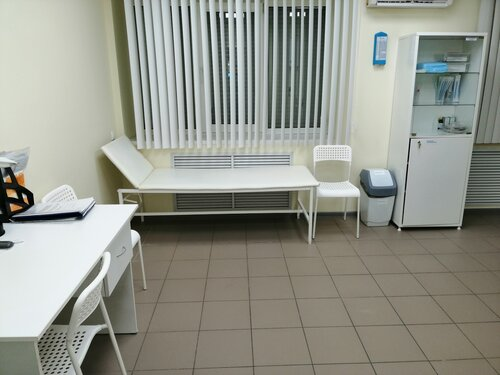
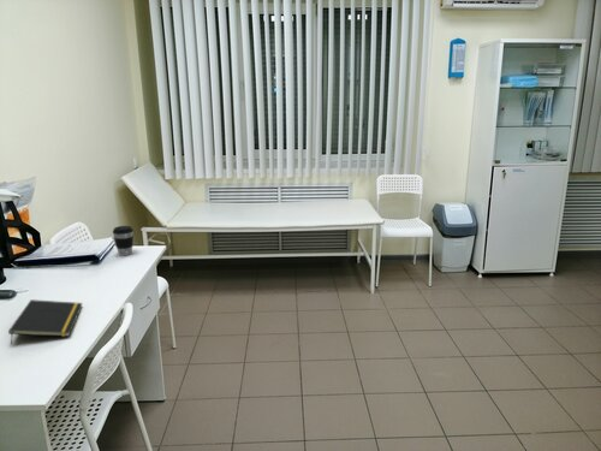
+ coffee cup [112,225,135,257]
+ notepad [7,298,83,346]
